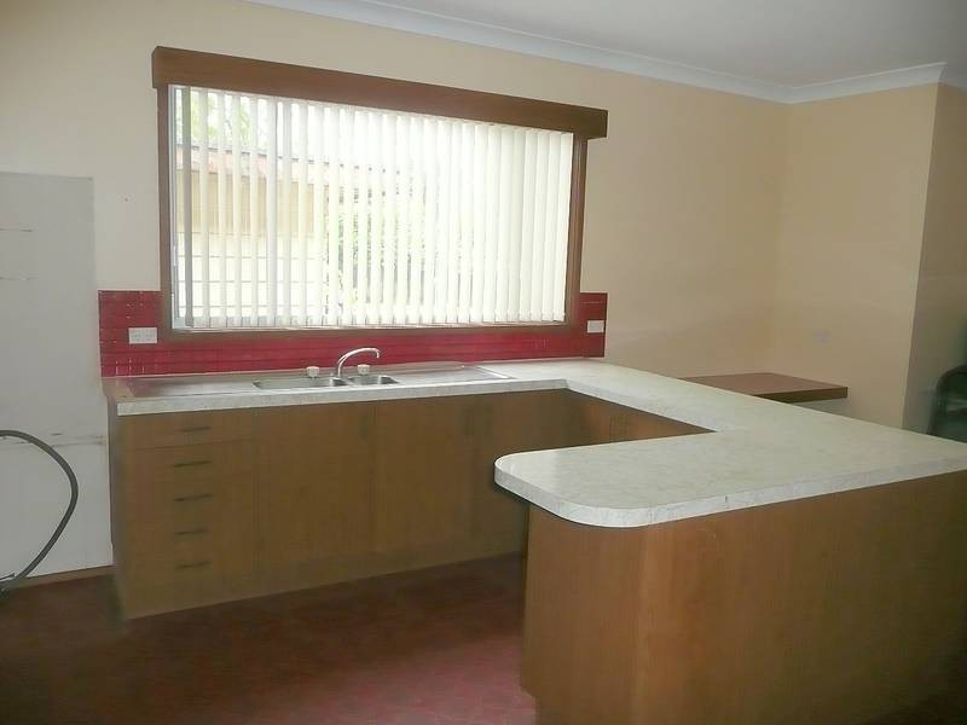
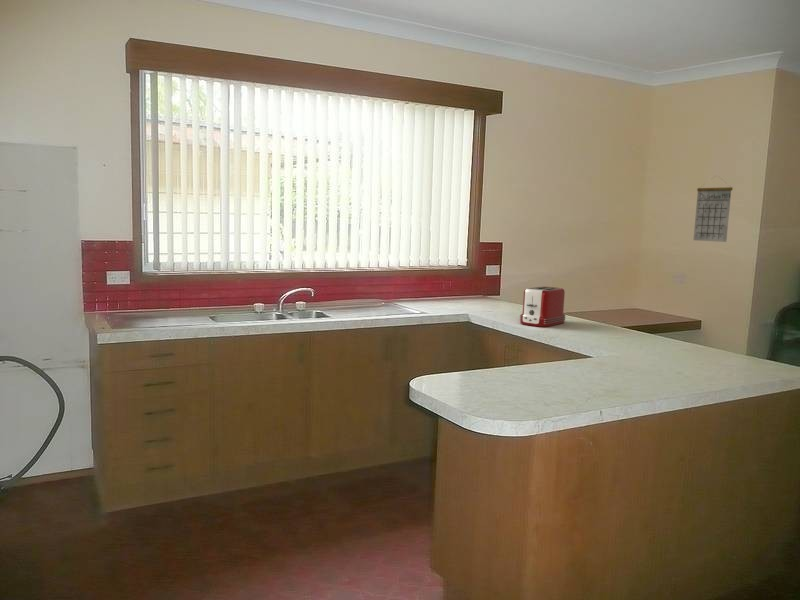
+ calendar [692,176,734,243]
+ toaster [519,286,566,328]
